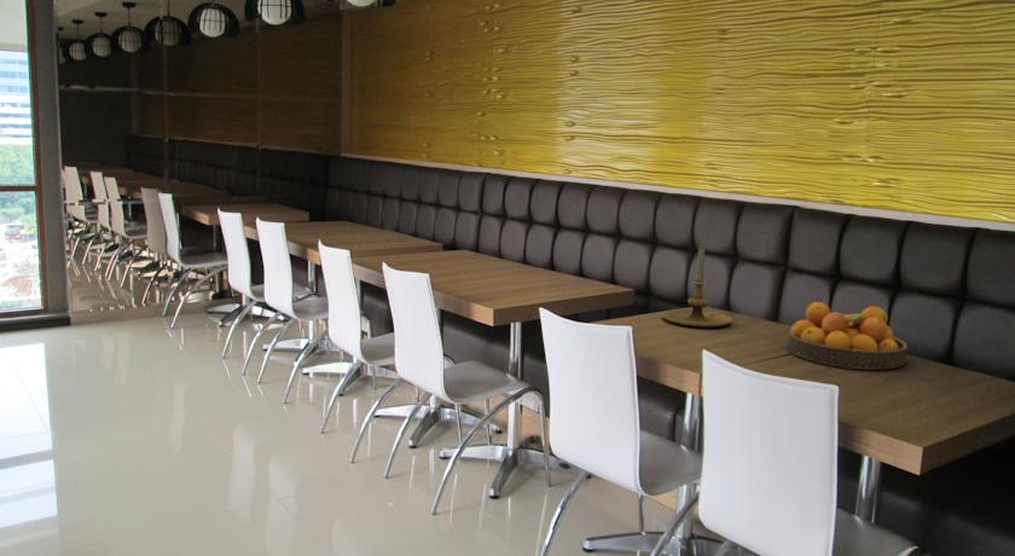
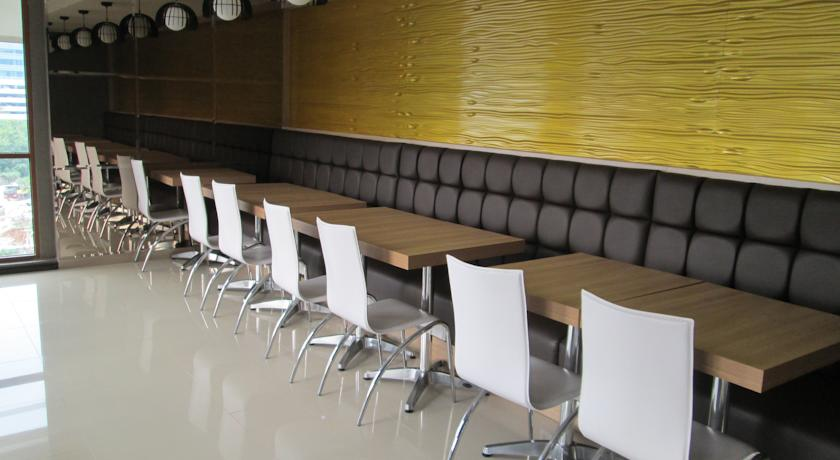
- candle holder [661,245,733,328]
- fruit bowl [787,301,909,371]
